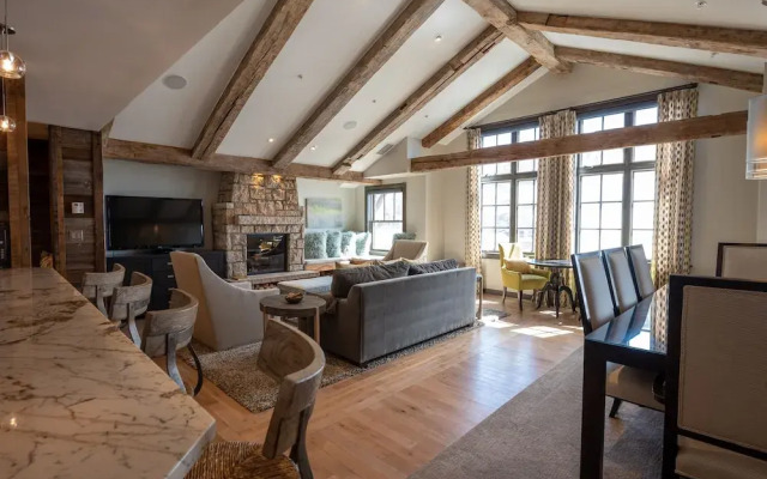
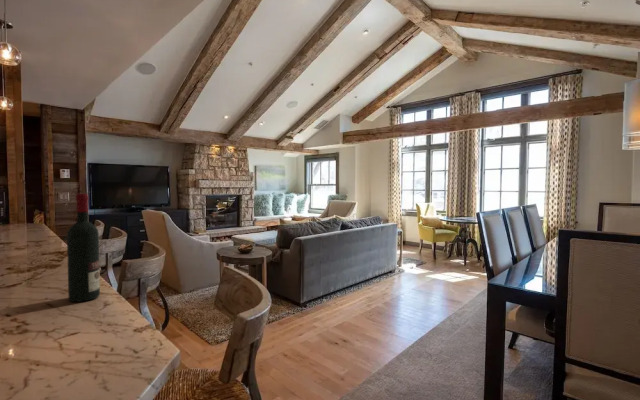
+ alcohol [66,193,101,303]
